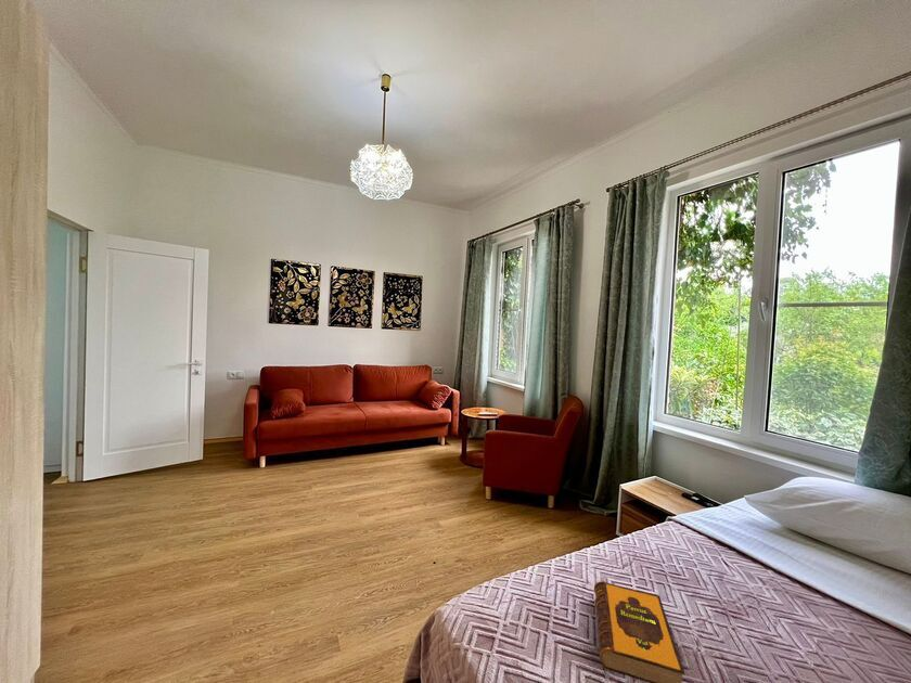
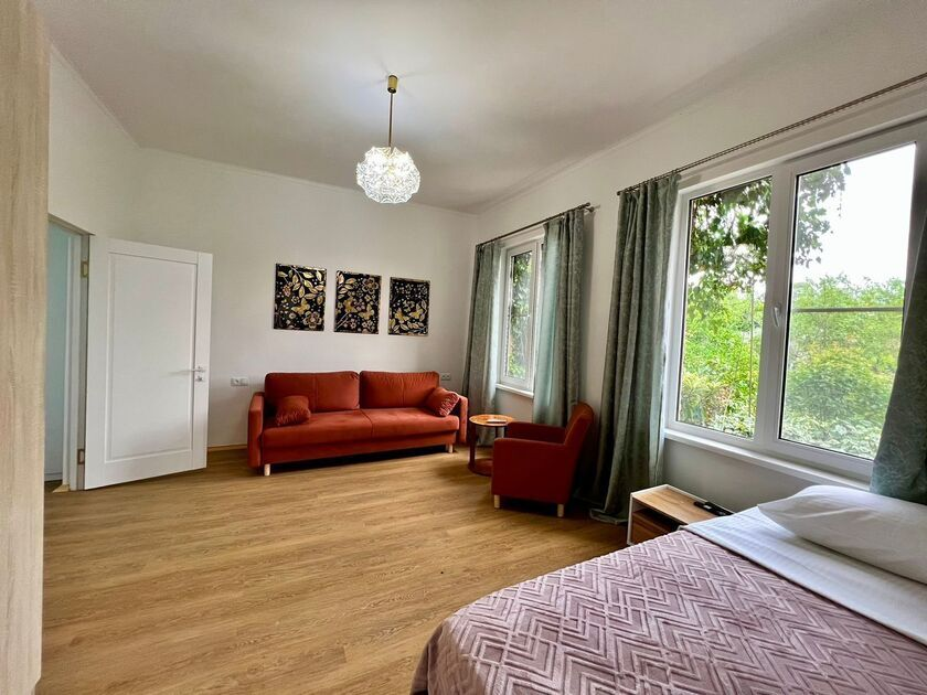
- hardback book [593,580,685,683]
